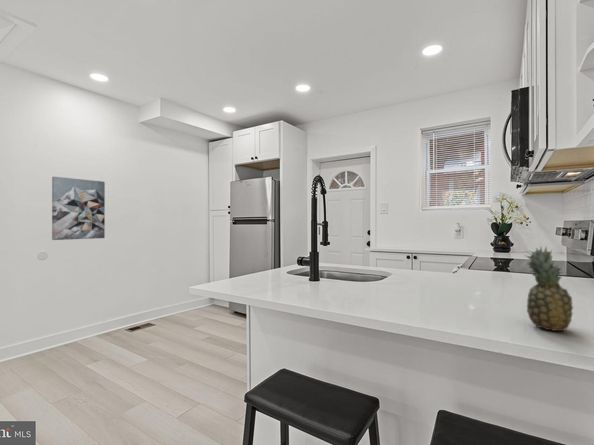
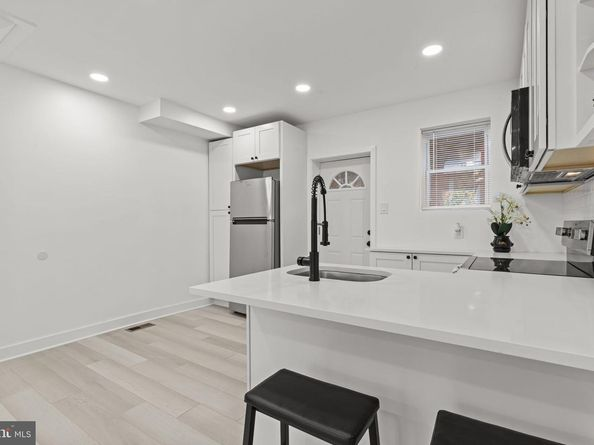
- fruit [524,245,574,332]
- wall art [51,176,106,241]
